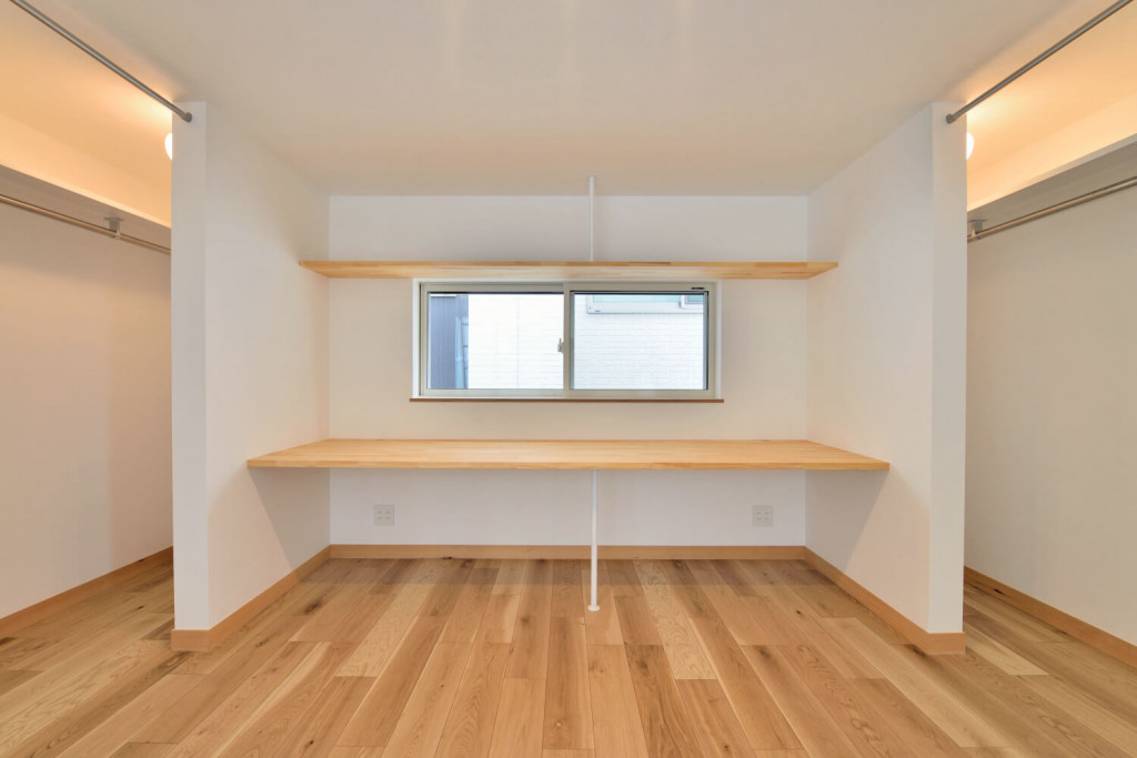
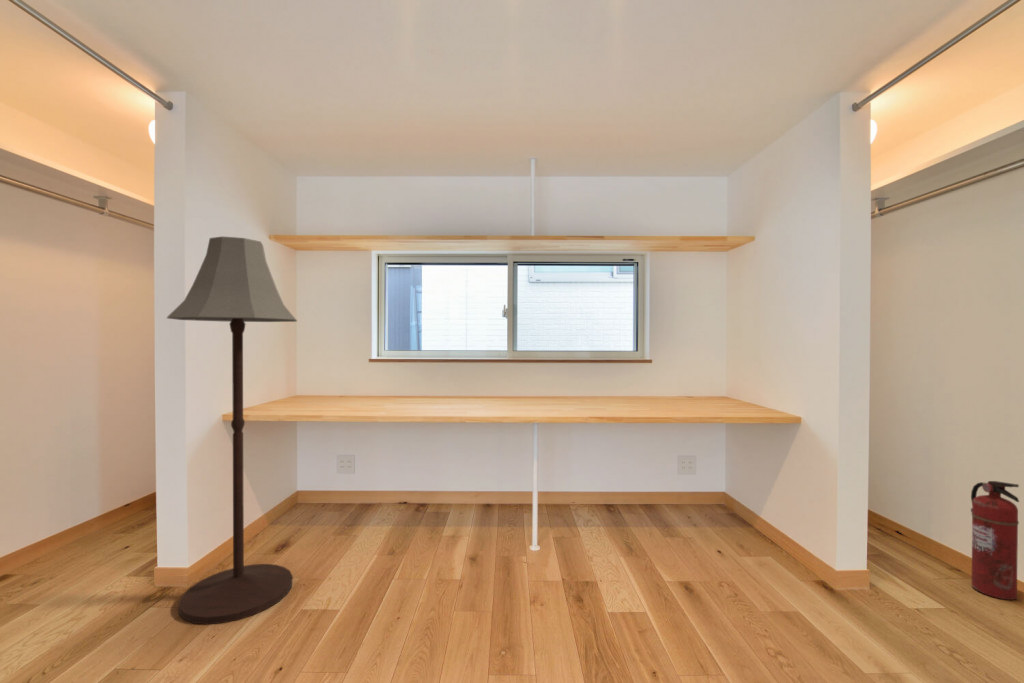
+ floor lamp [166,235,298,625]
+ fire extinguisher [970,480,1020,601]
